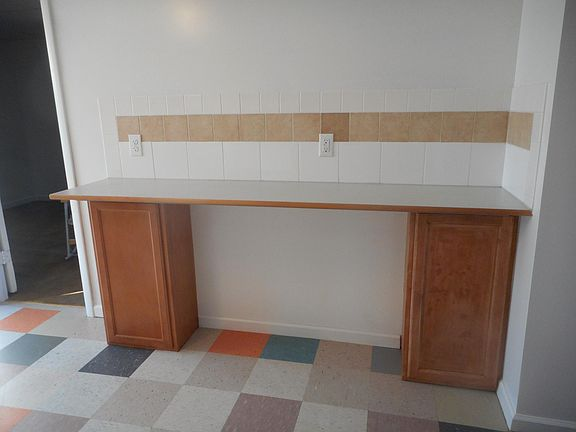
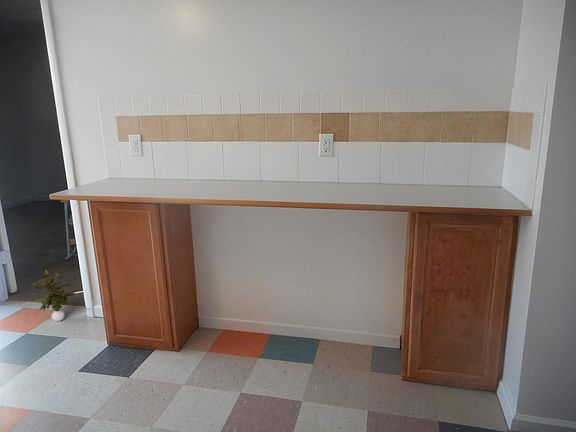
+ potted plant [30,269,76,322]
